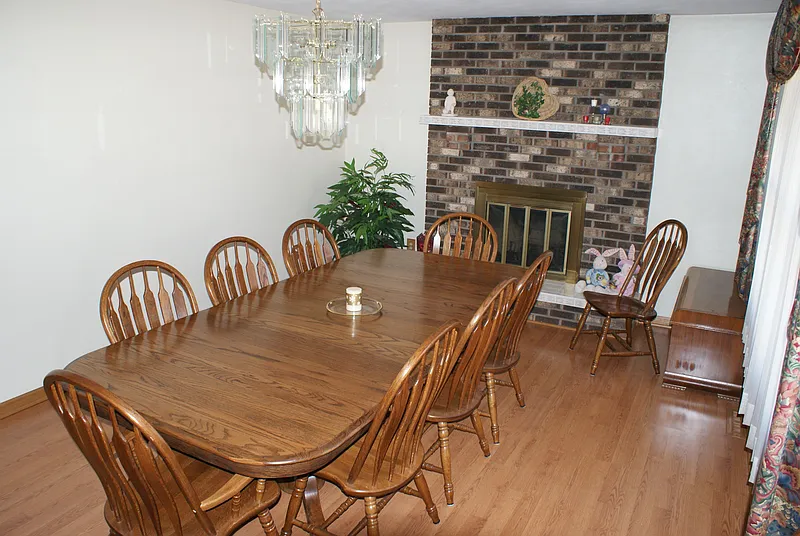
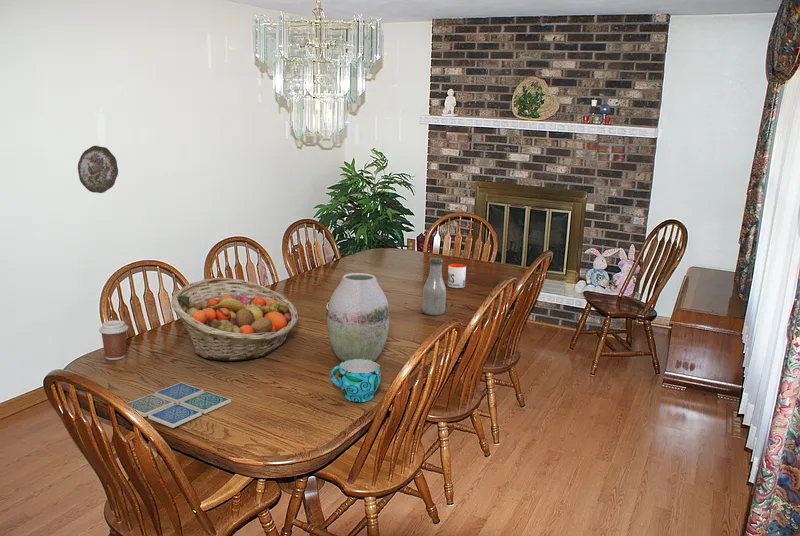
+ cup [330,359,381,403]
+ drink coaster [126,381,232,429]
+ vase [326,272,390,363]
+ fruit basket [170,277,299,362]
+ mug [447,263,467,289]
+ coffee cup [98,319,129,361]
+ decorative plate [77,145,119,194]
+ bottle [421,256,447,316]
